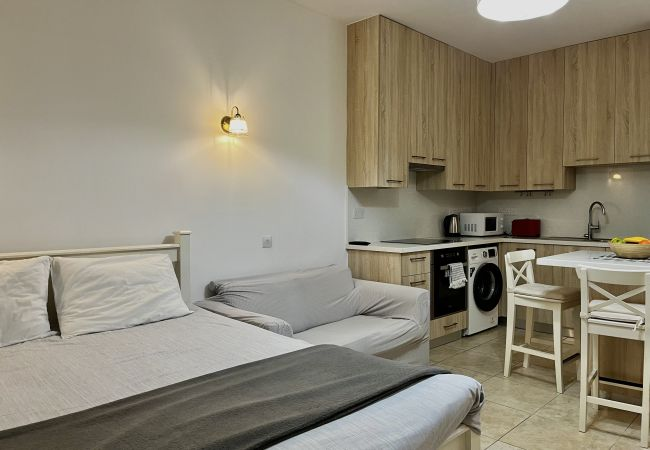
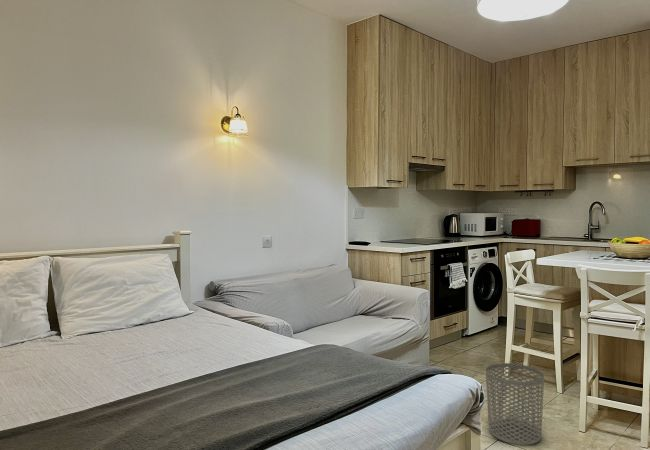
+ waste bin [485,362,545,446]
